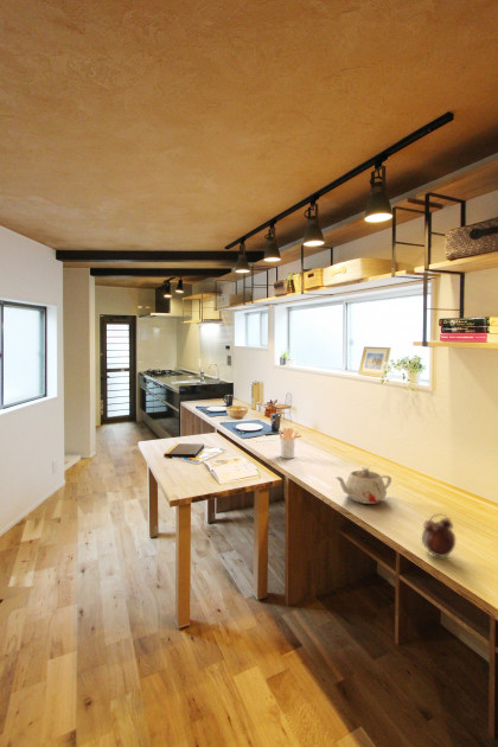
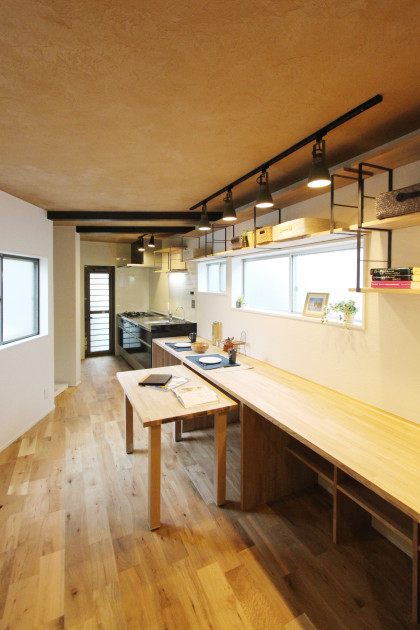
- teapot [336,466,392,505]
- utensil holder [277,427,300,460]
- alarm clock [421,513,456,560]
